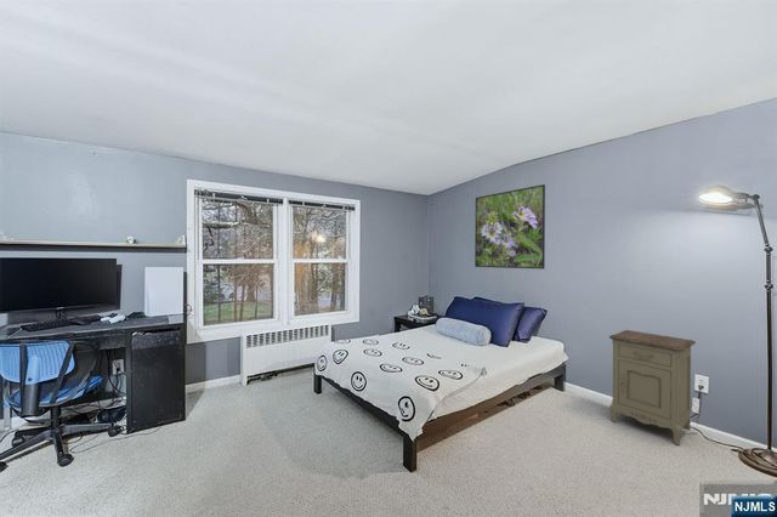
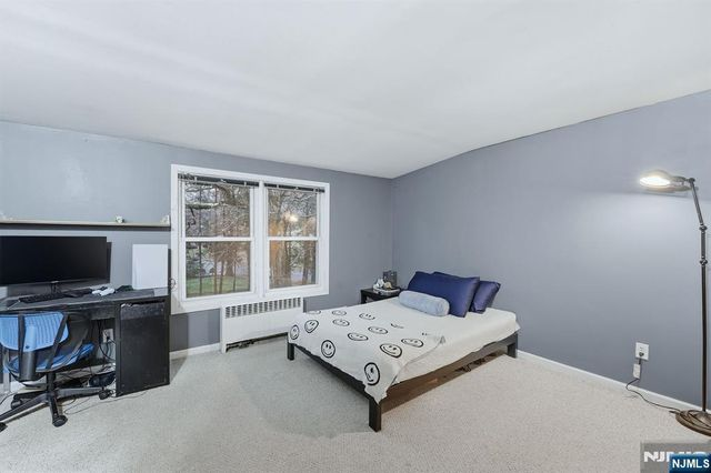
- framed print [473,183,546,271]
- nightstand [608,329,697,447]
